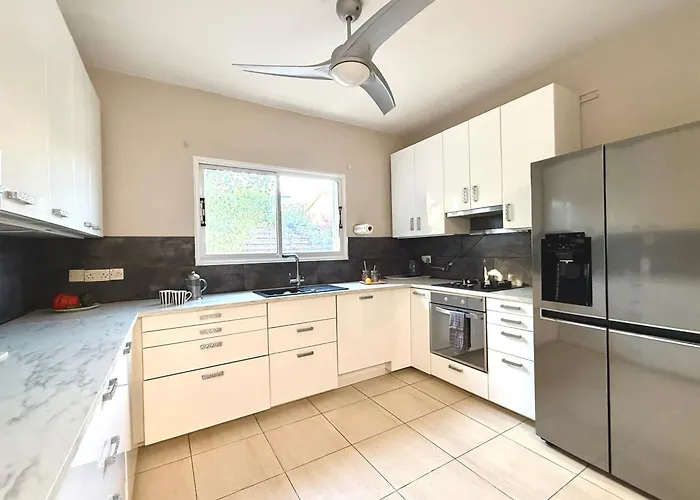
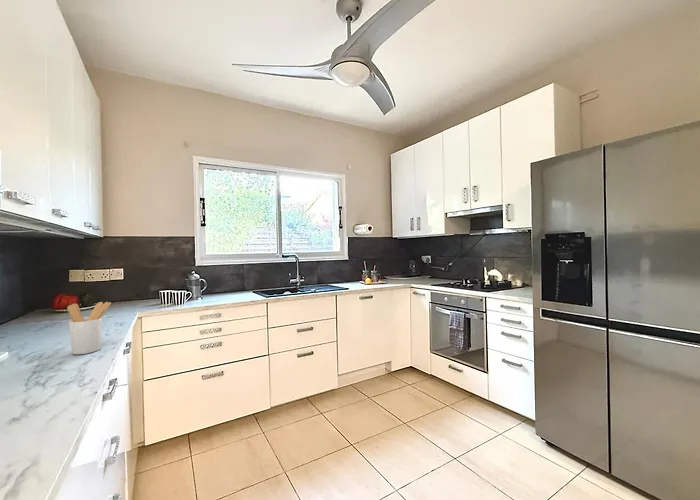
+ utensil holder [66,301,112,355]
